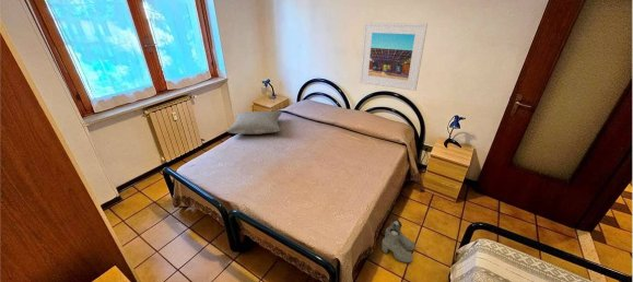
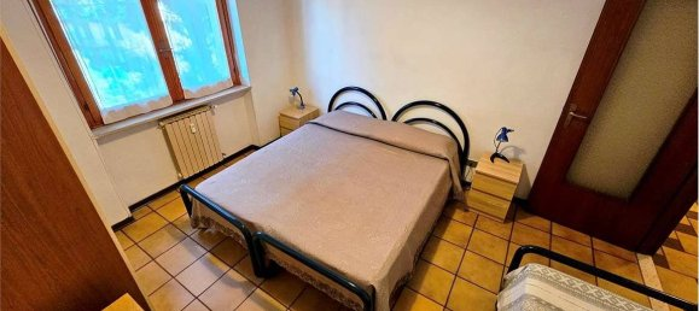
- boots [380,219,415,265]
- pillow [226,110,283,136]
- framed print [359,22,429,92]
